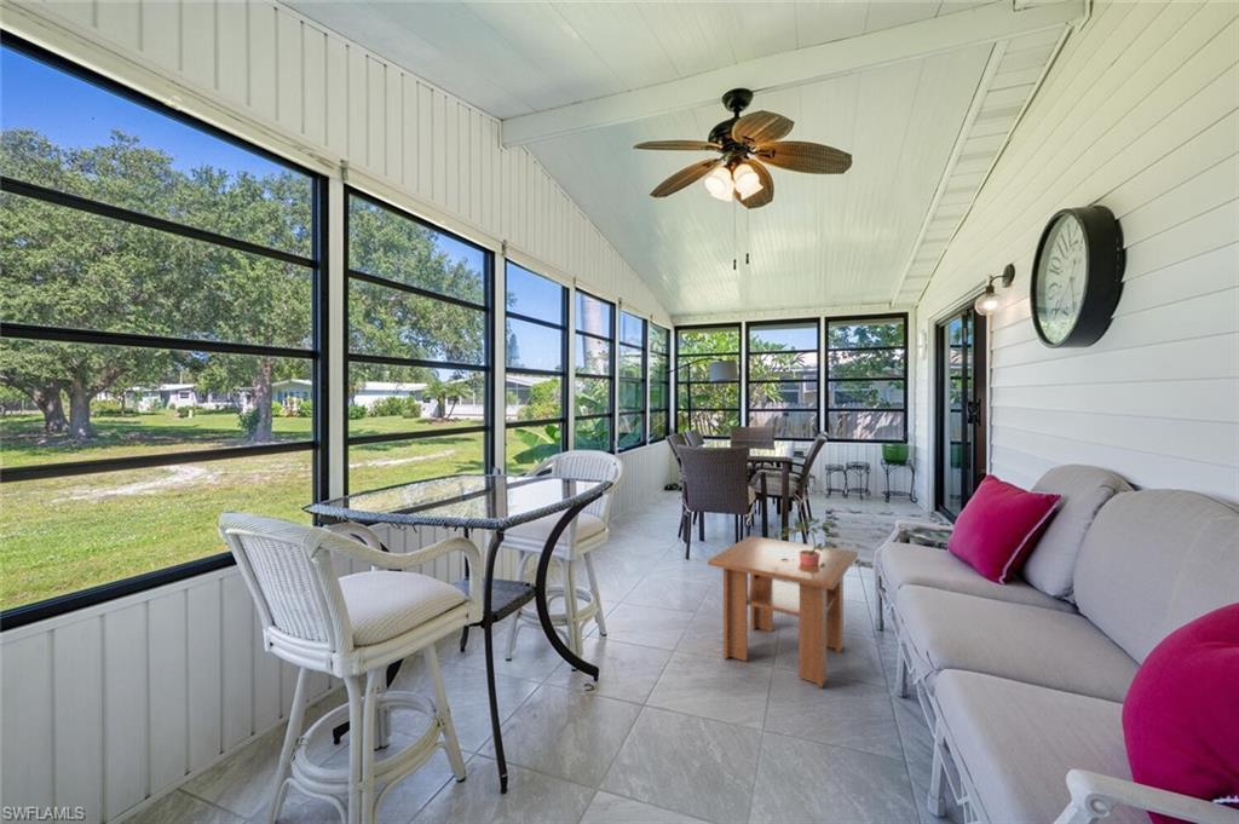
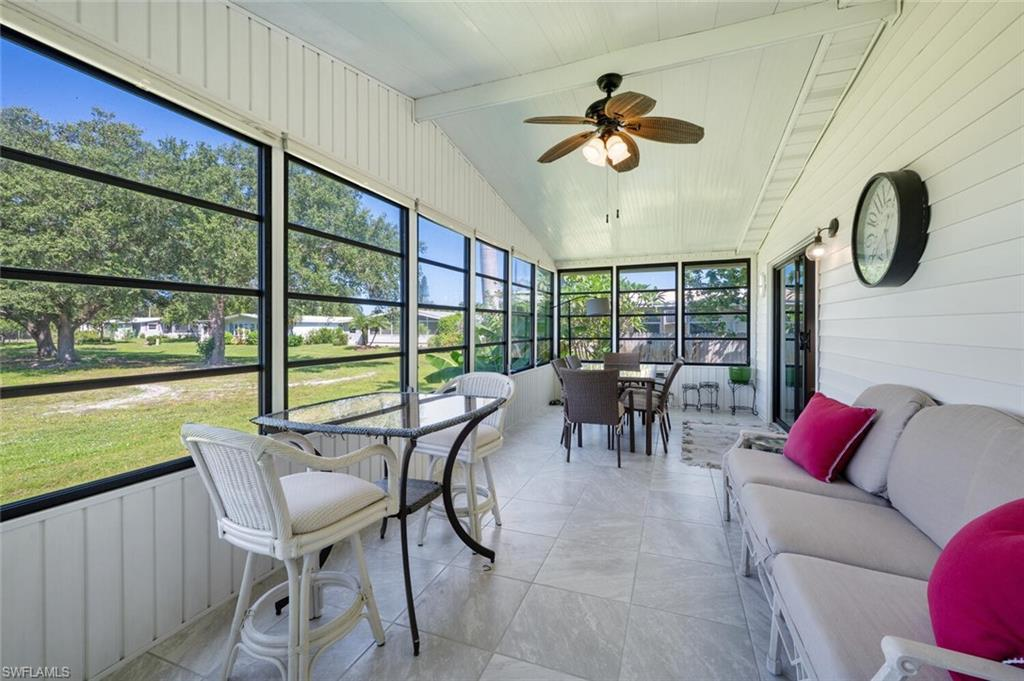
- coffee table [707,535,859,688]
- potted plant [767,514,839,566]
